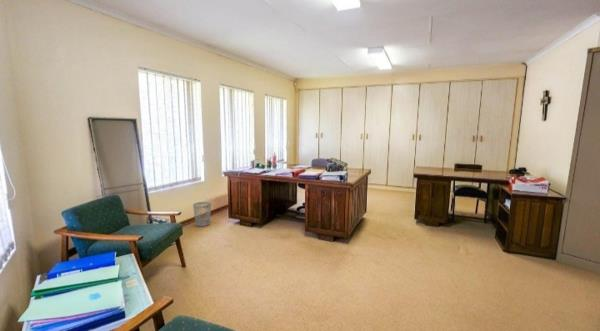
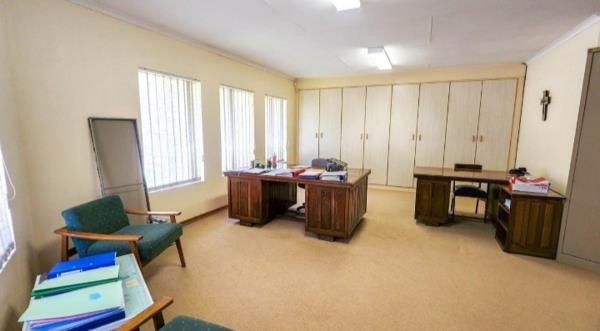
- wastebasket [192,201,212,227]
